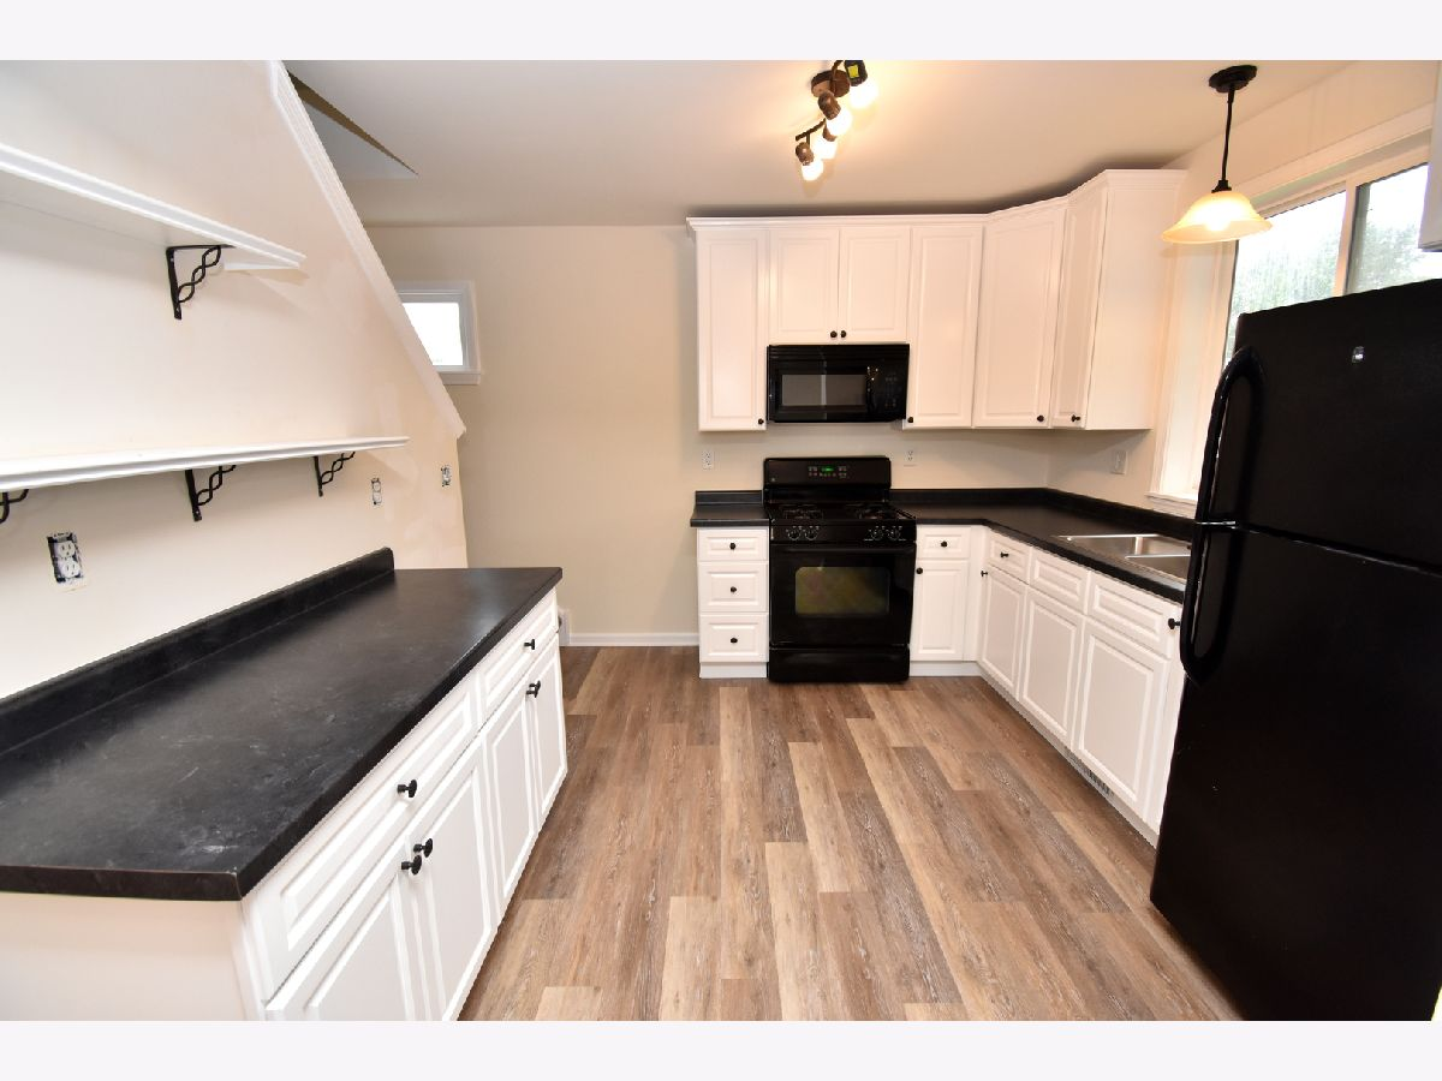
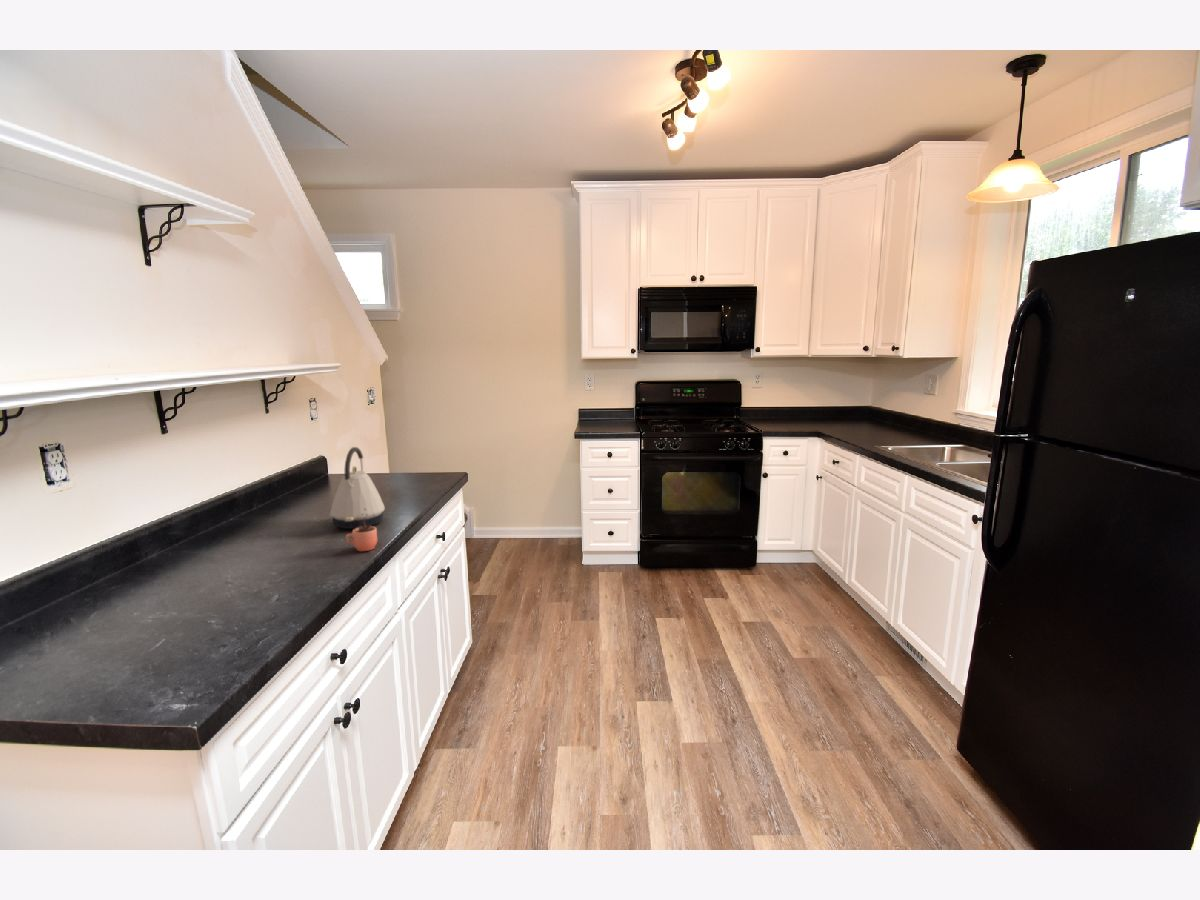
+ cocoa [345,509,378,552]
+ kettle [329,446,386,530]
